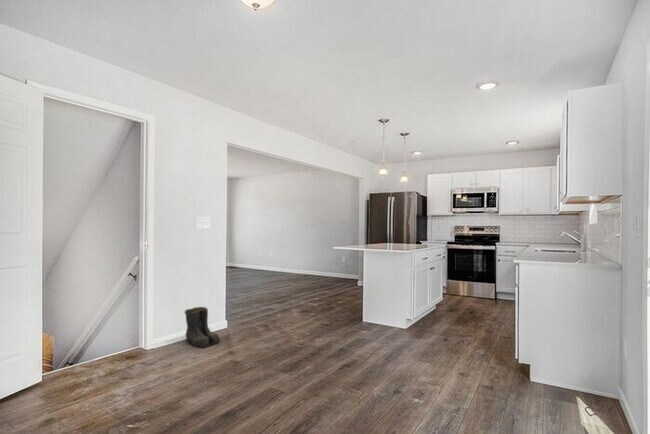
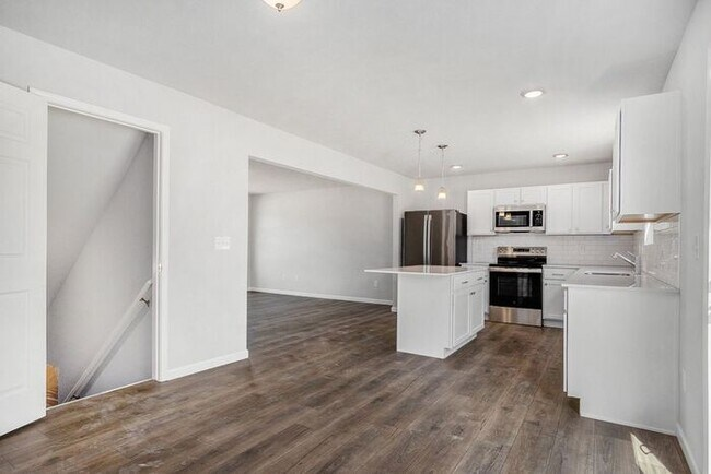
- boots [184,306,221,349]
